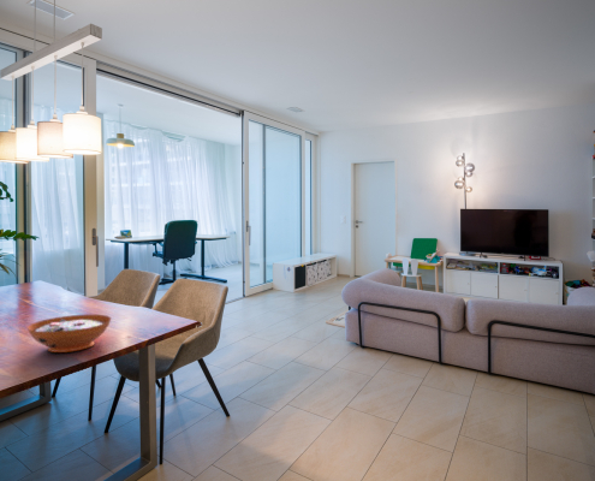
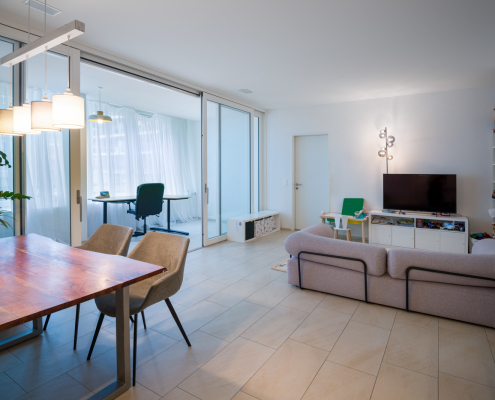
- decorative bowl [26,314,112,354]
